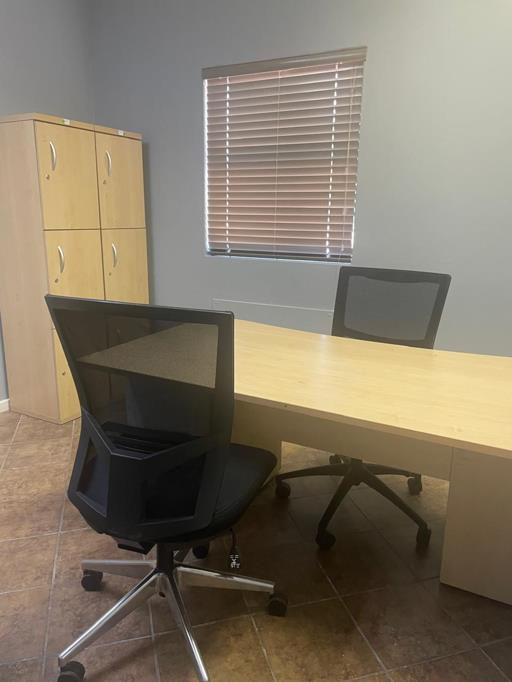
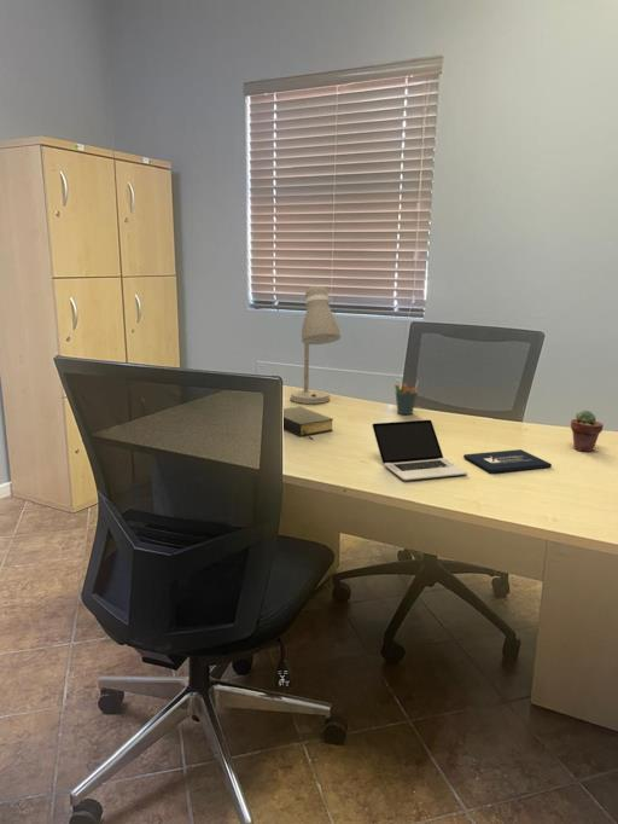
+ desk lamp [290,285,342,405]
+ bible [282,406,334,441]
+ laptop [371,418,553,481]
+ pen holder [393,378,420,416]
+ potted succulent [570,410,605,453]
